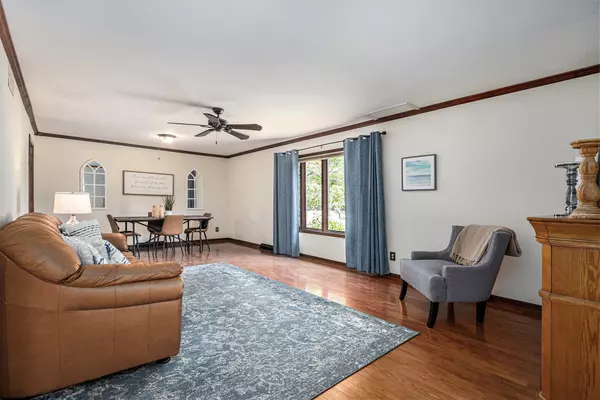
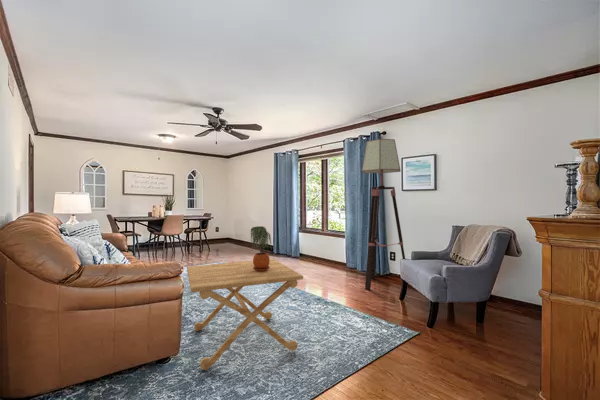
+ side table [186,258,304,371]
+ potted plant [250,225,273,271]
+ floor lamp [361,138,411,291]
